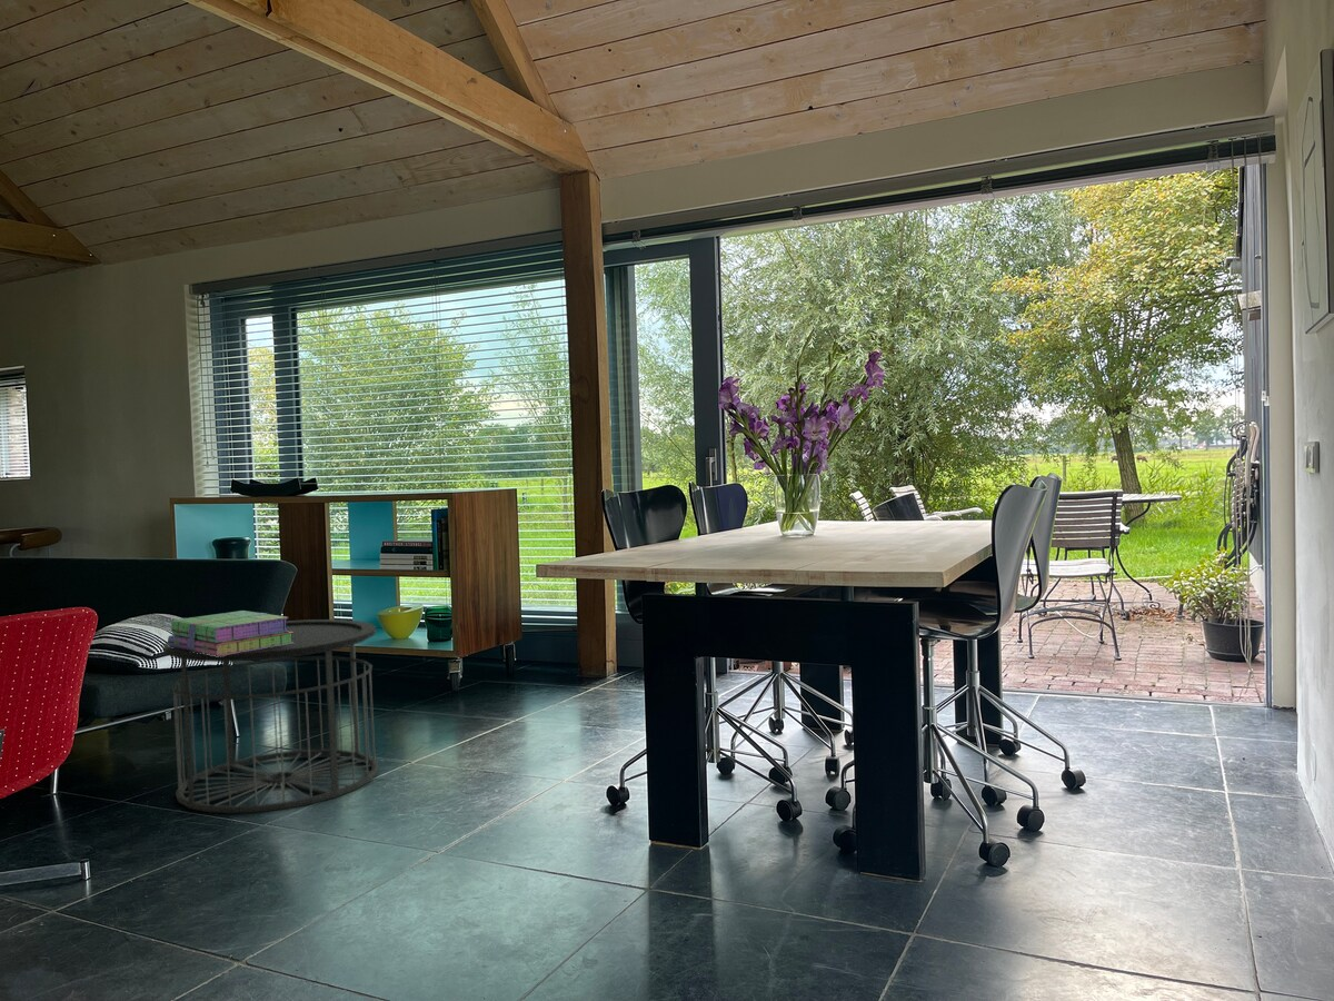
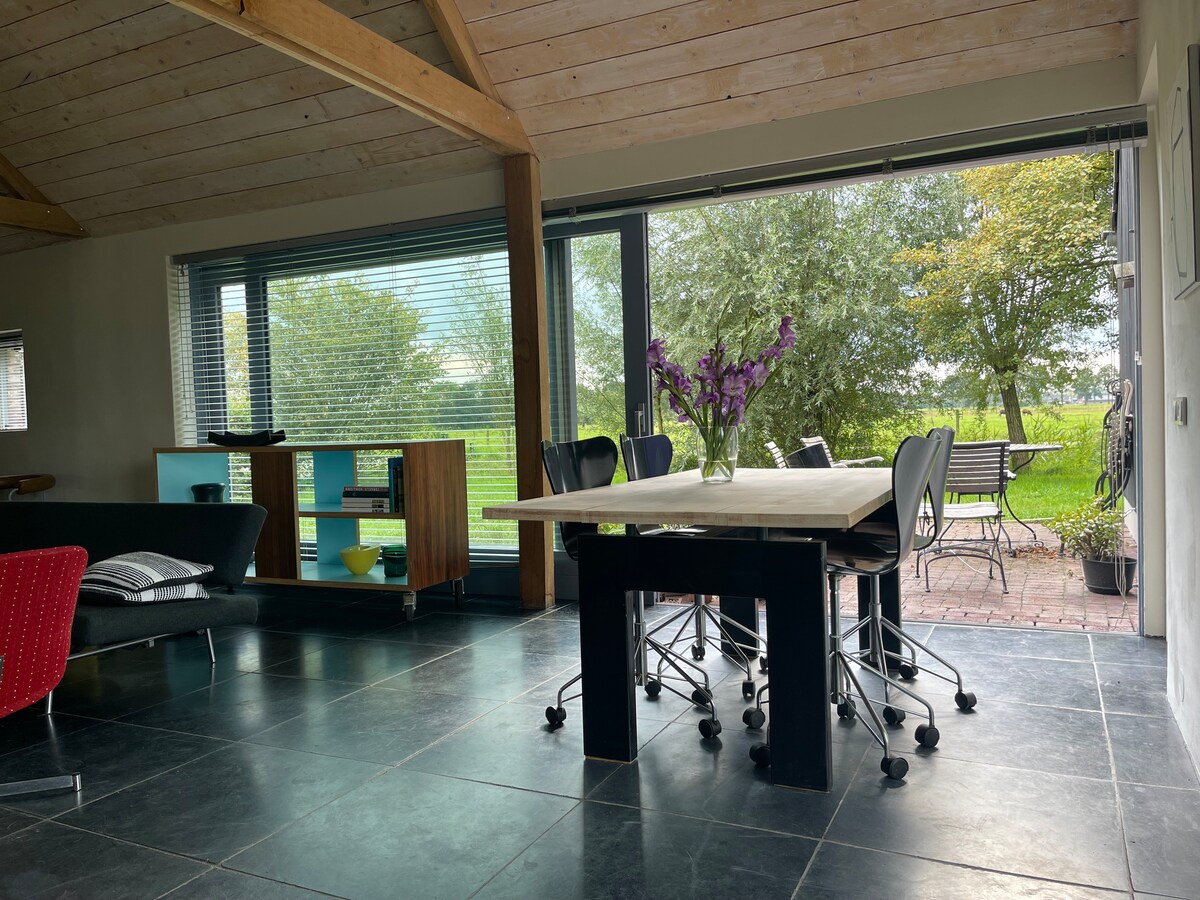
- stack of books [167,609,295,656]
- side table [162,618,379,814]
